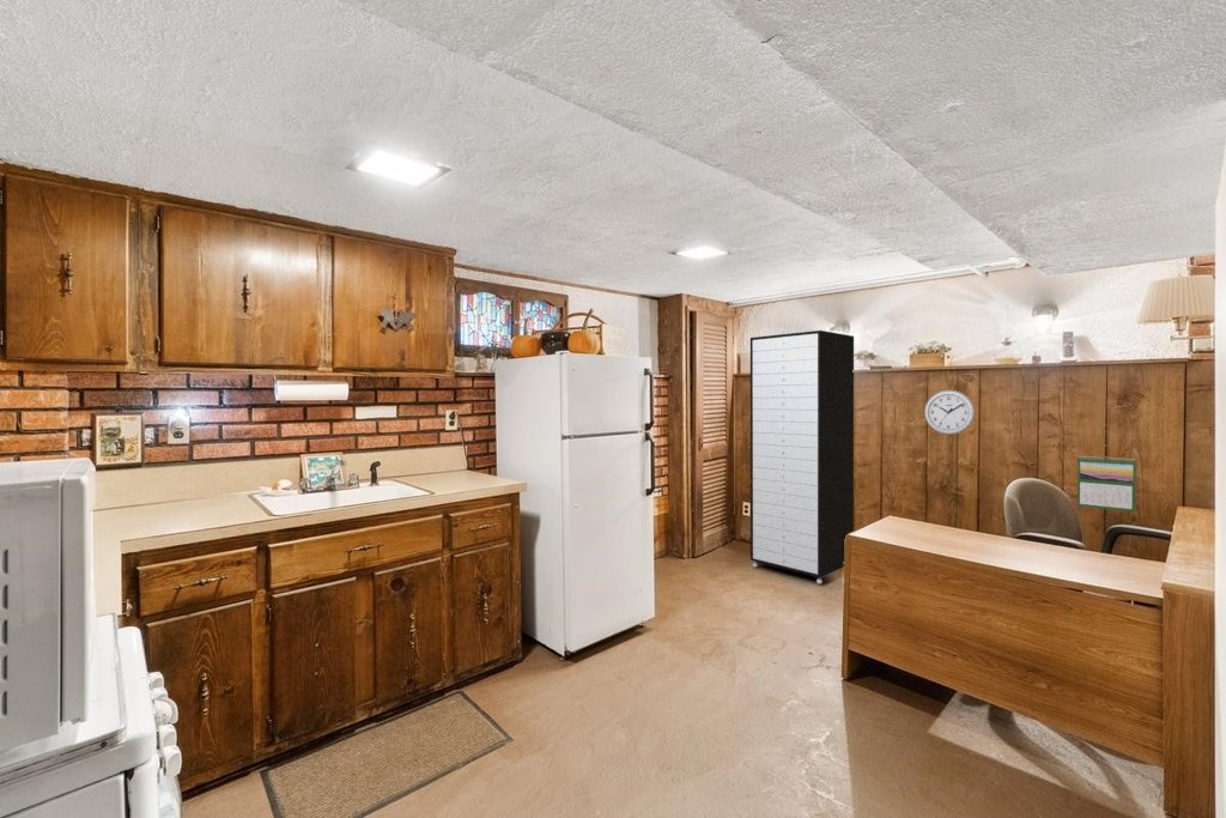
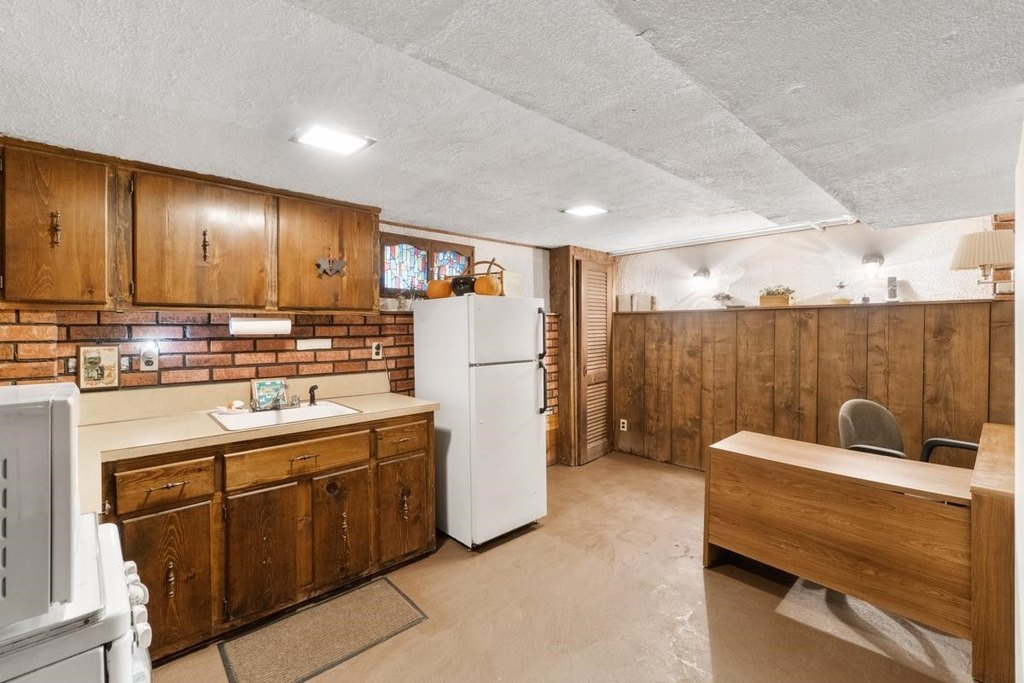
- storage cabinet [749,329,855,586]
- calendar [1076,455,1137,513]
- wall clock [923,389,976,436]
